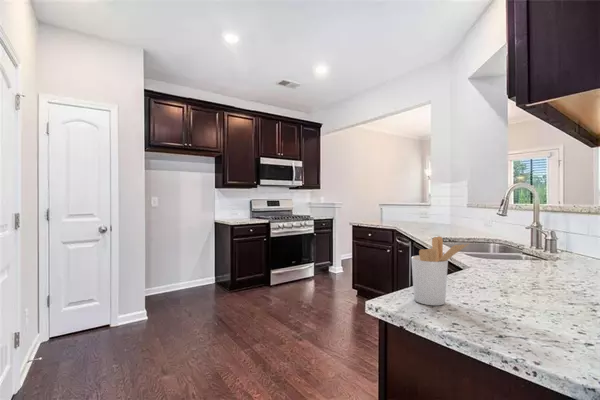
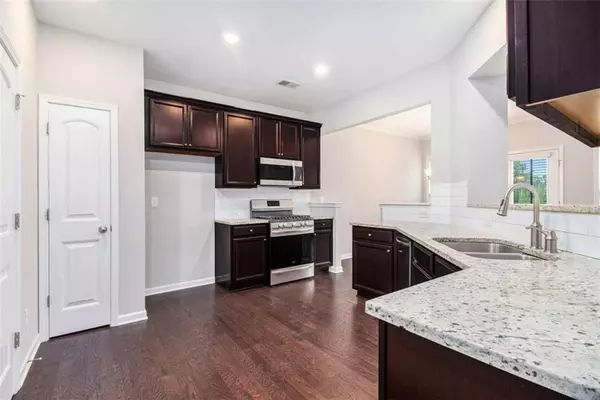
- utensil holder [410,235,470,306]
